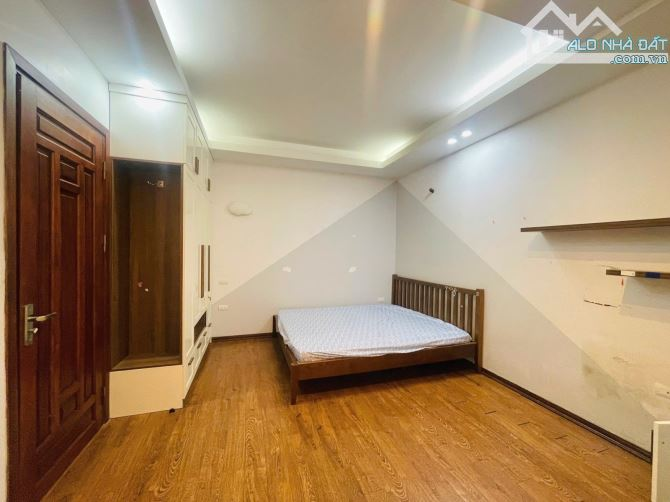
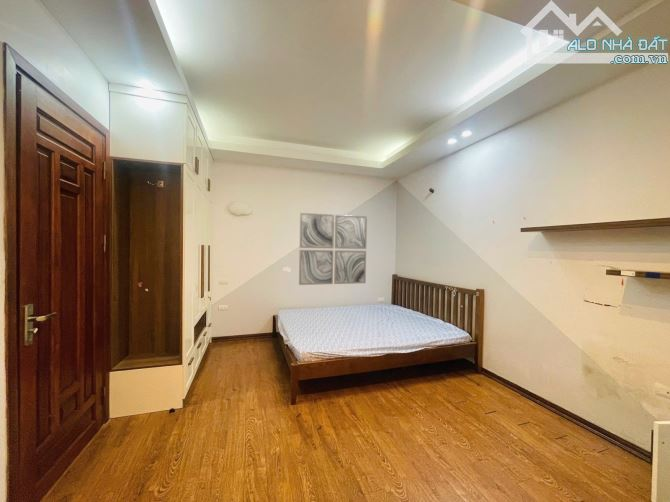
+ wall art [298,212,368,286]
